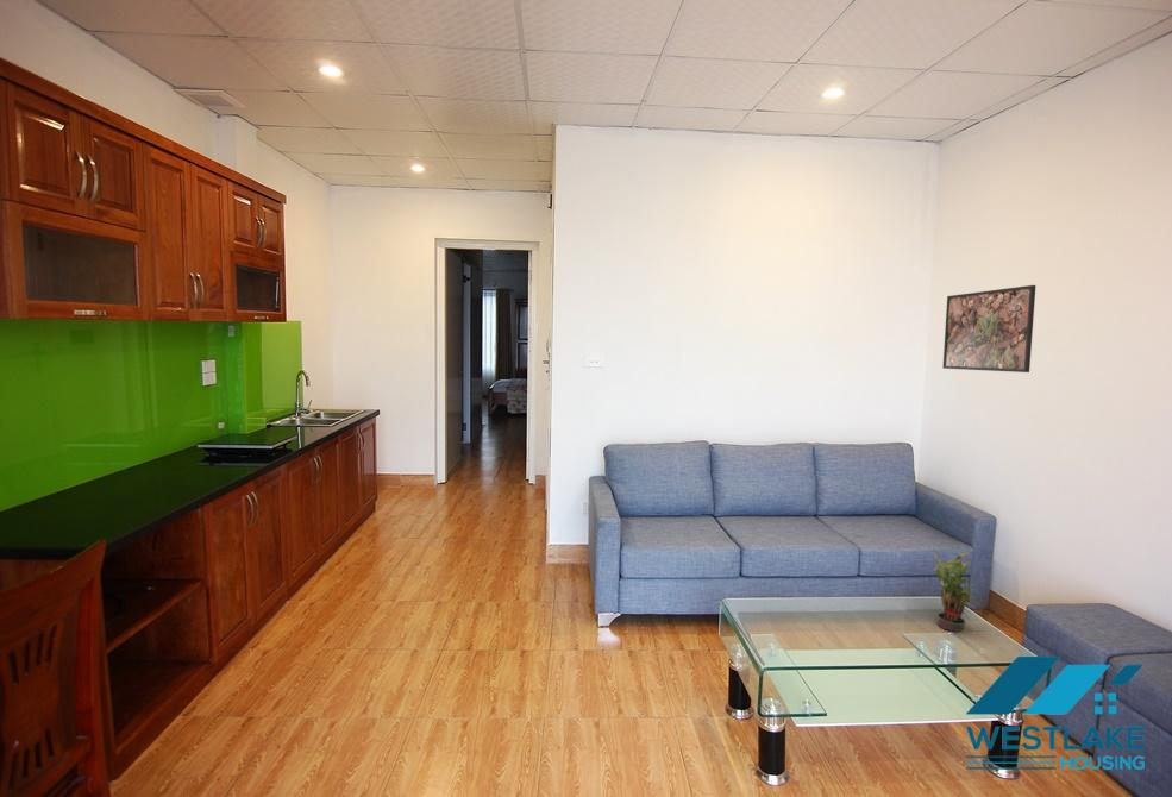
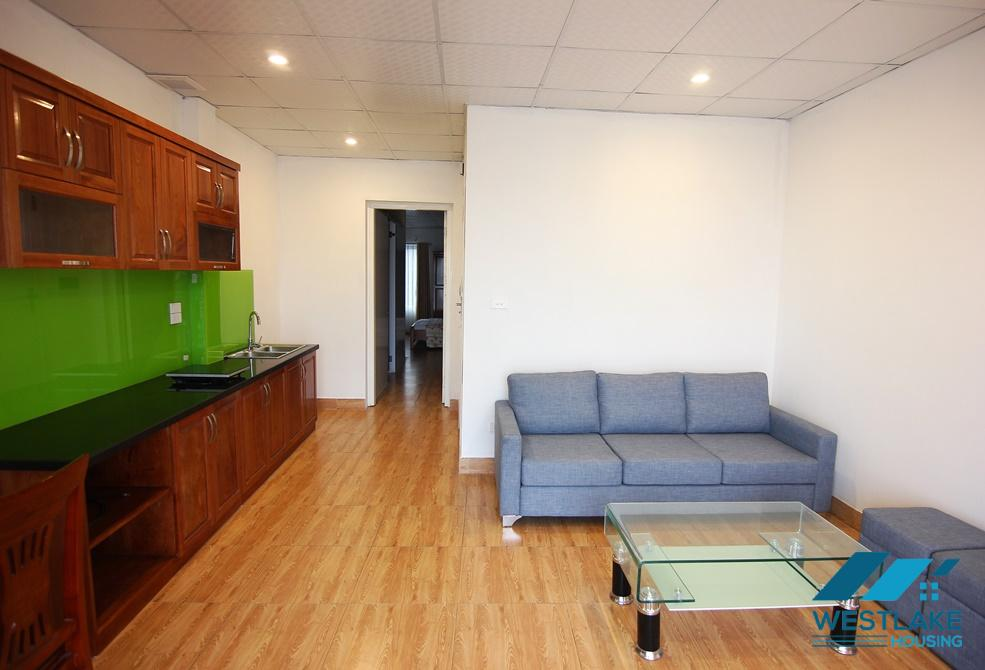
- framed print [941,284,1038,374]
- potted plant [932,550,983,633]
